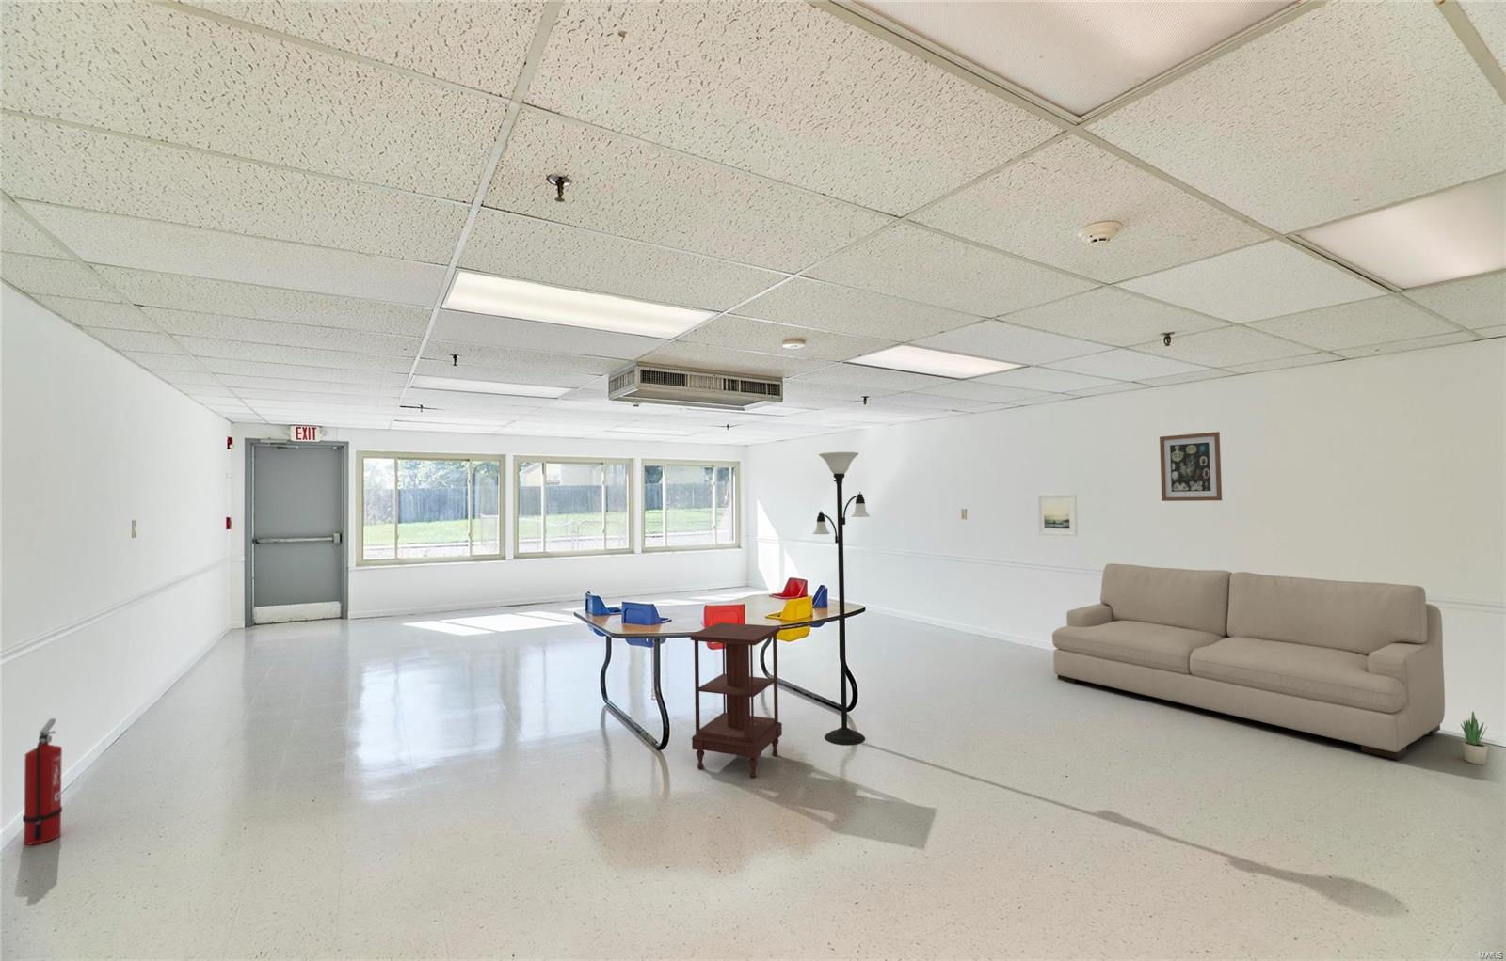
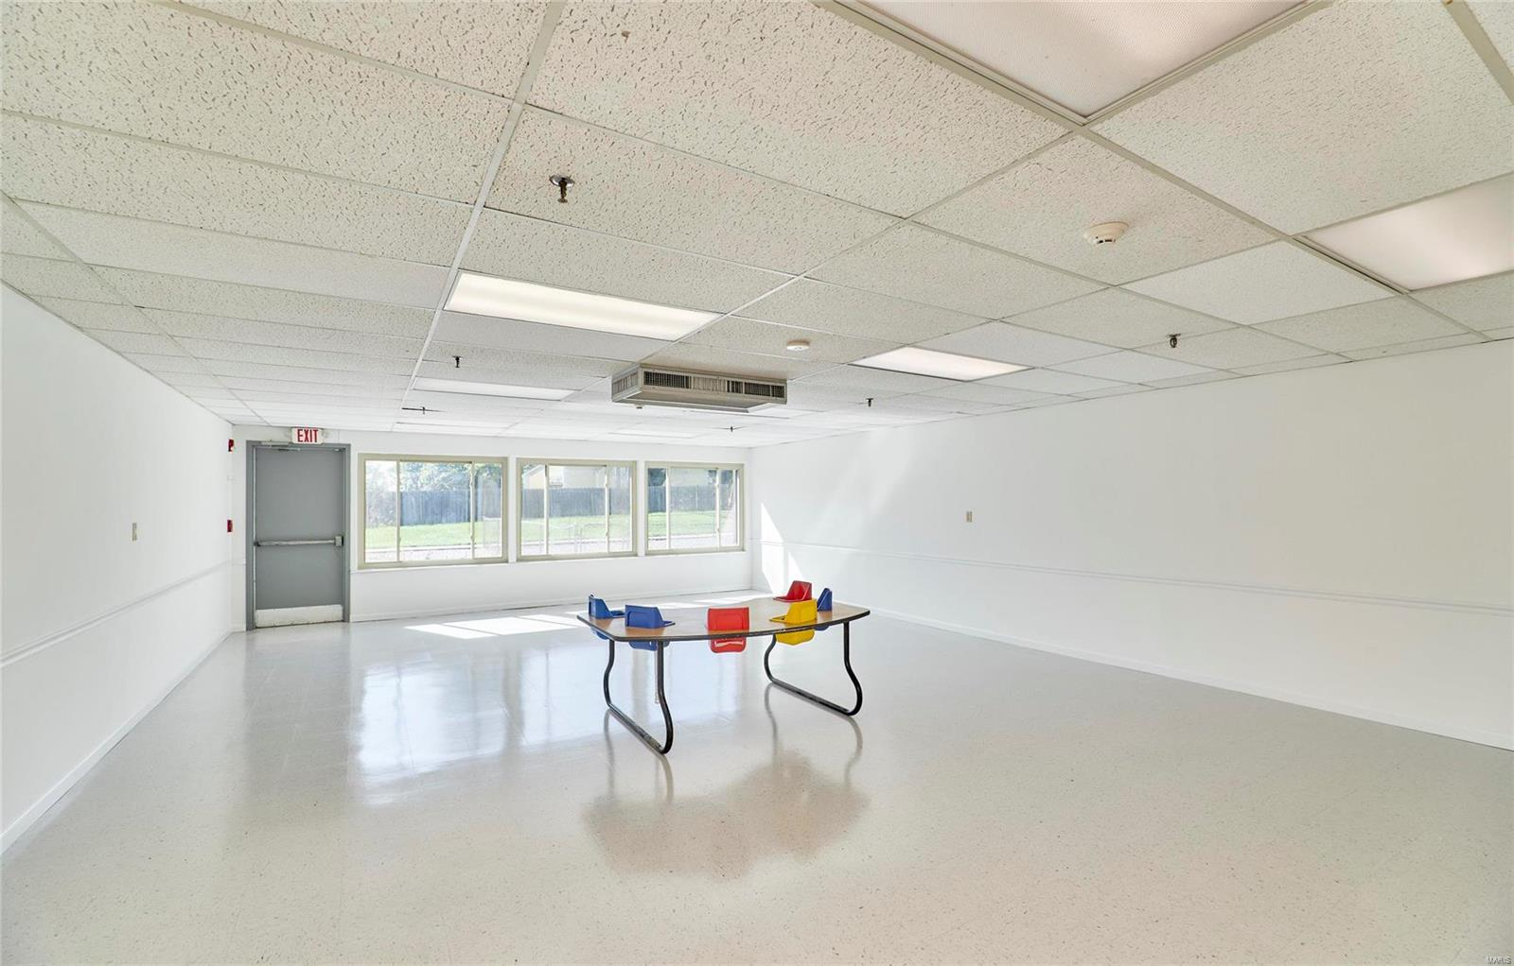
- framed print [1036,493,1079,536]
- wall art [1159,431,1223,502]
- fire extinguisher [22,717,63,846]
- potted plant [1460,711,1488,766]
- sofa [1052,563,1446,760]
- side table [687,622,783,779]
- floor lamp [811,451,870,747]
